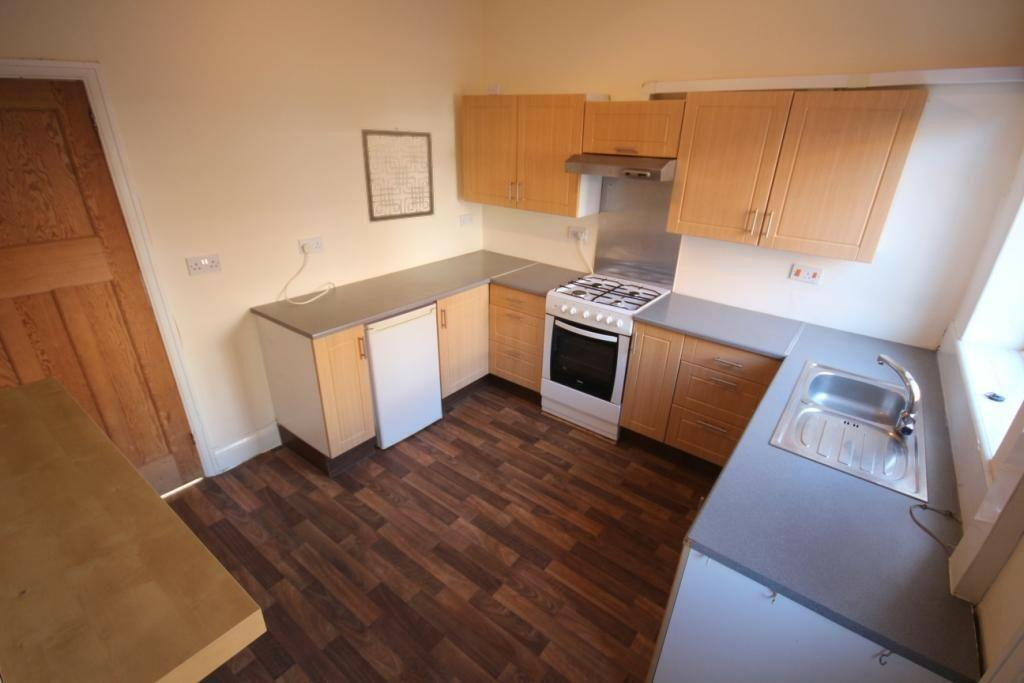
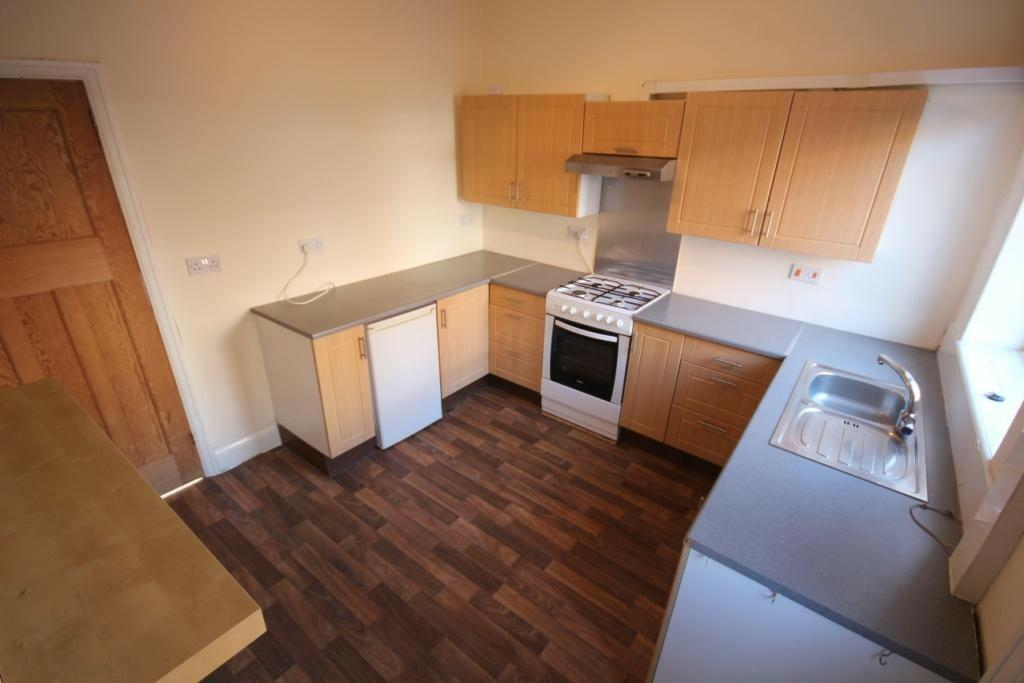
- wall art [360,126,435,223]
